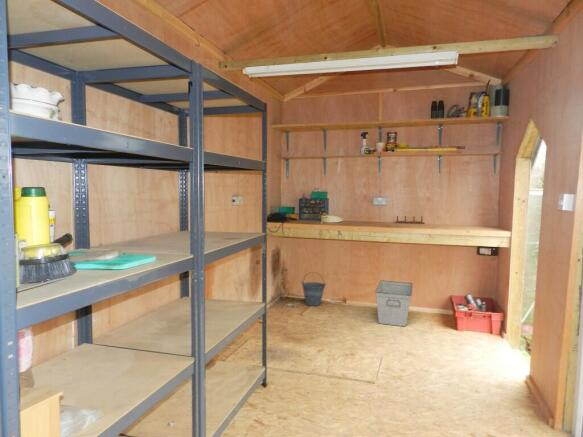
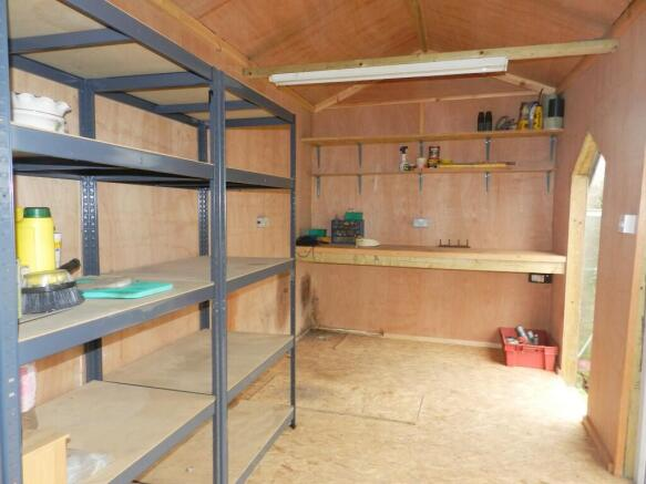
- storage bin [374,279,414,327]
- bucket [300,271,327,307]
